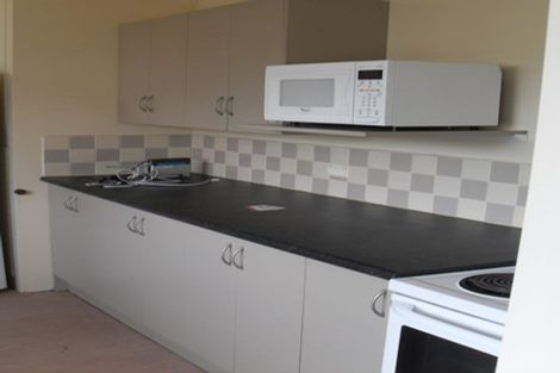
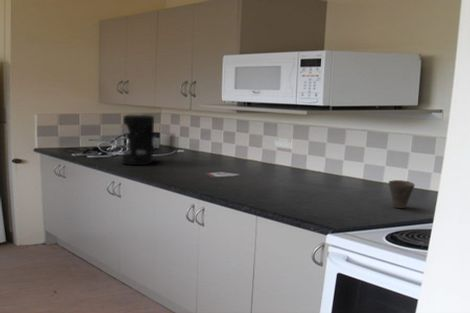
+ coffee maker [121,114,155,166]
+ cup [388,179,416,209]
